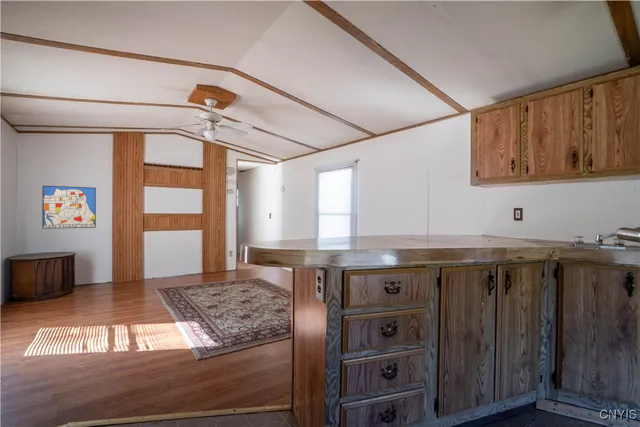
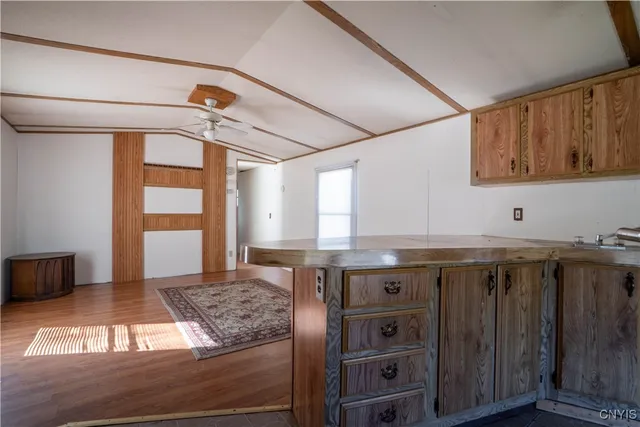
- wall art [41,185,97,230]
